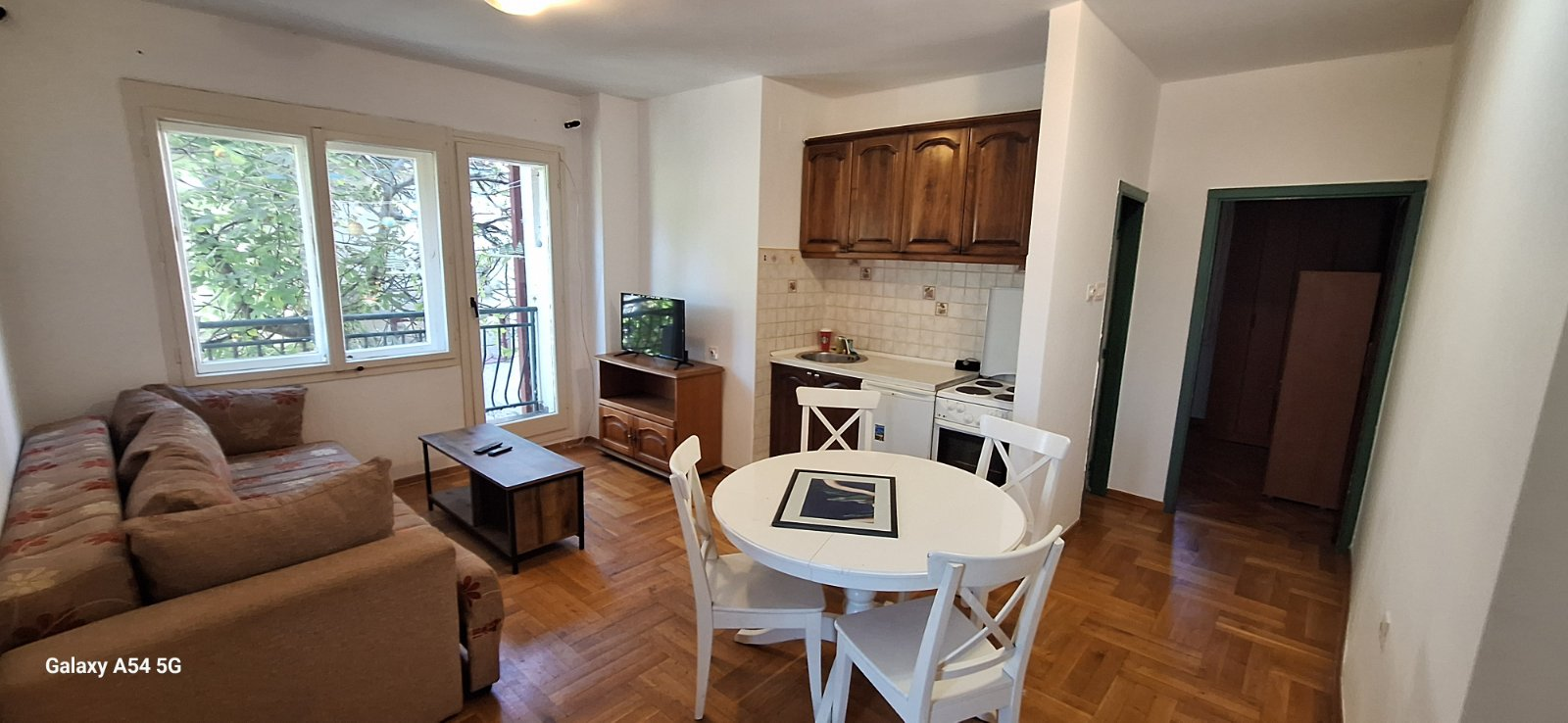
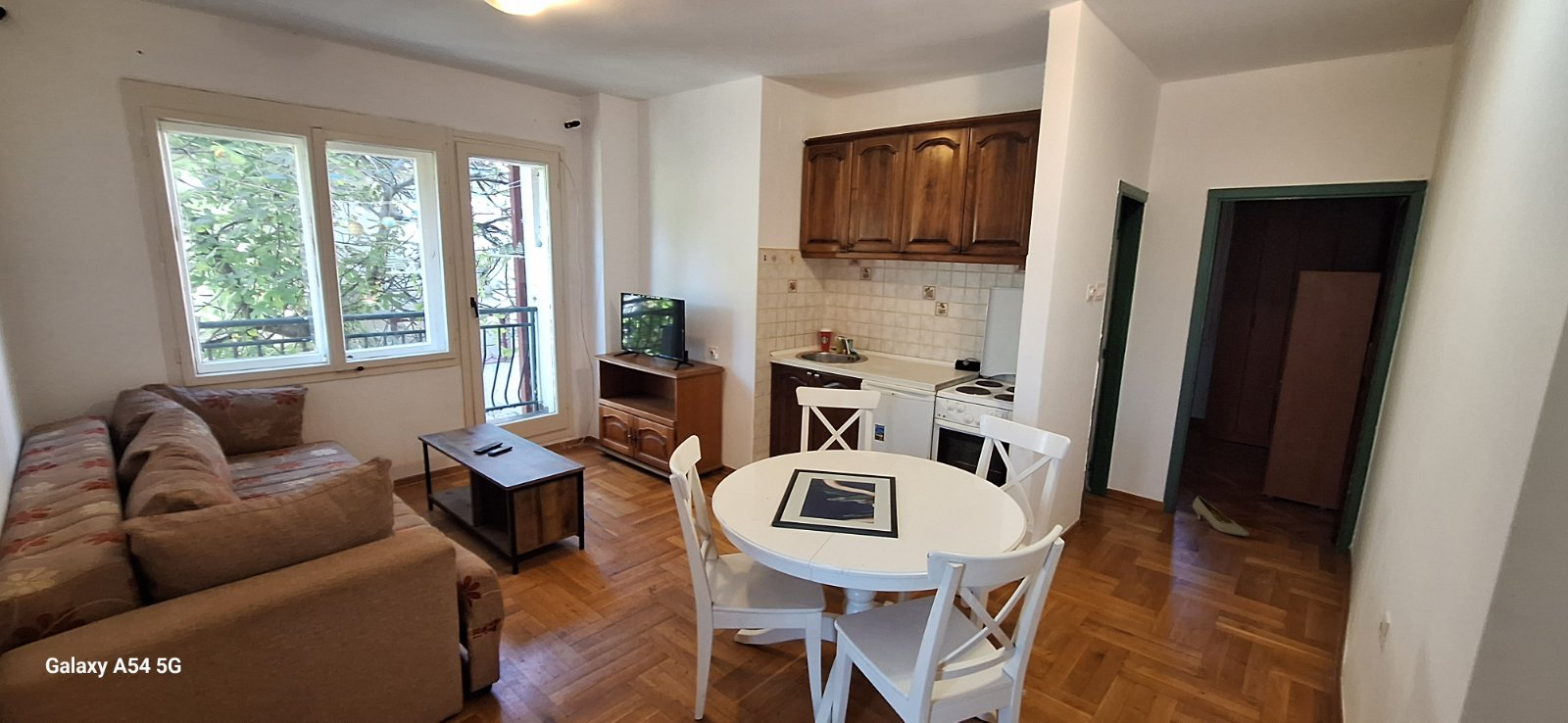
+ shoe [1192,495,1250,538]
